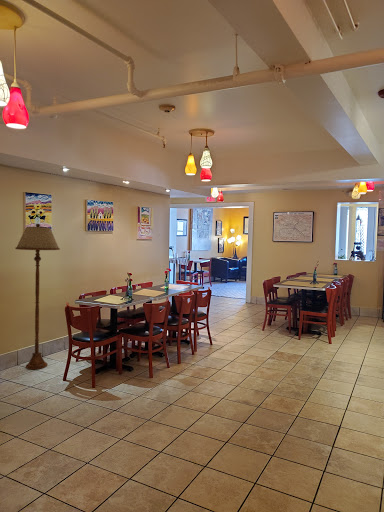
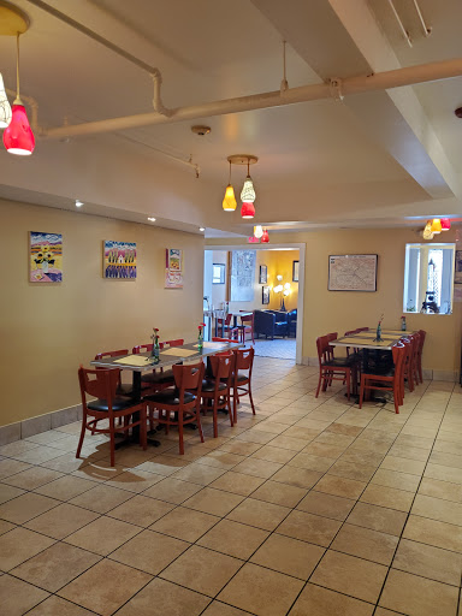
- floor lamp [15,223,61,371]
